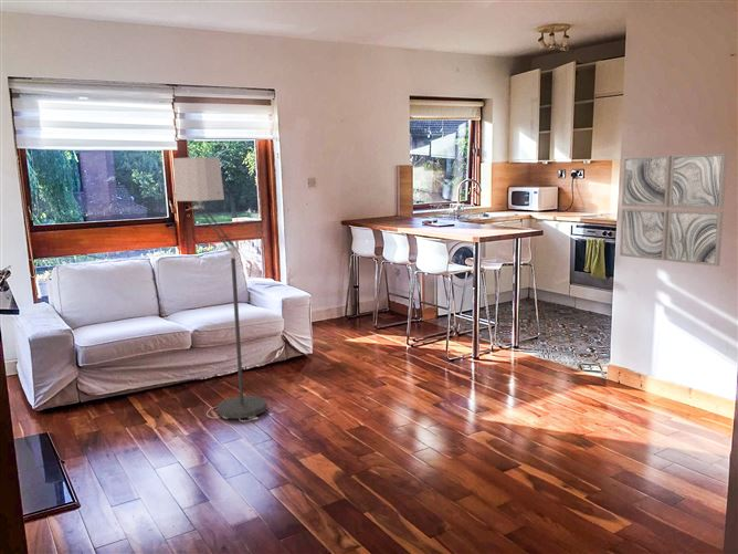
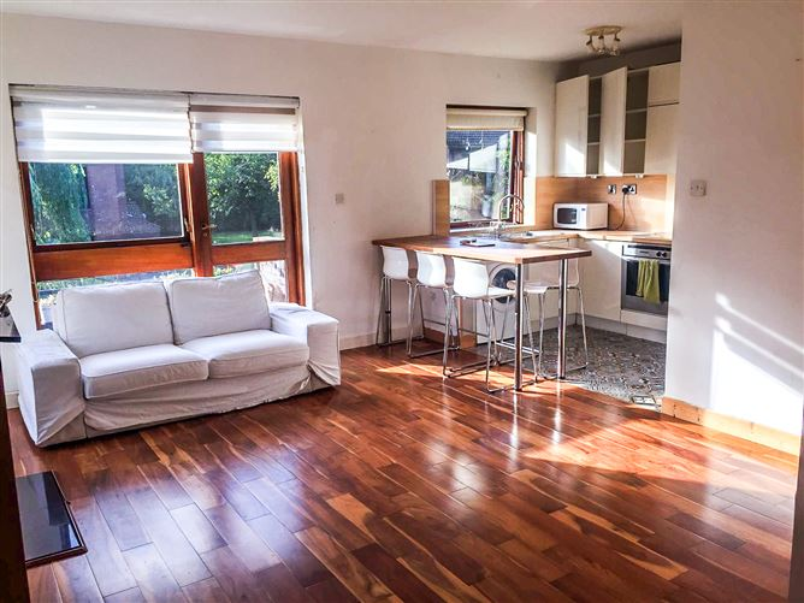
- wall art [619,153,728,268]
- floor lamp [173,156,267,422]
